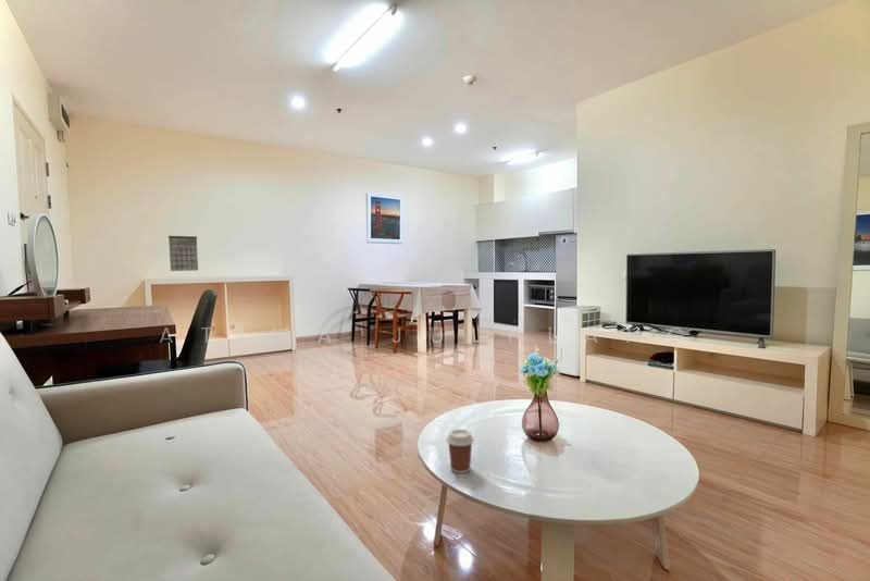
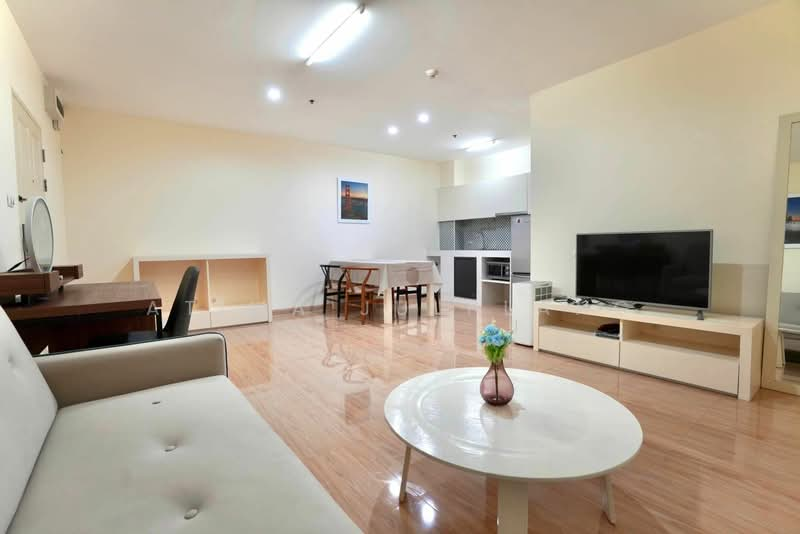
- calendar [167,228,199,272]
- coffee cup [446,428,475,474]
